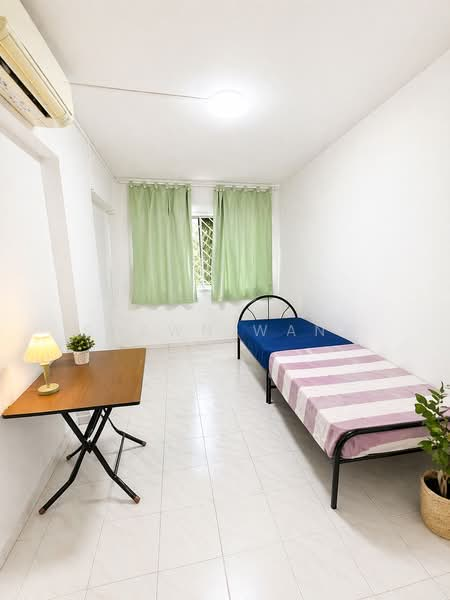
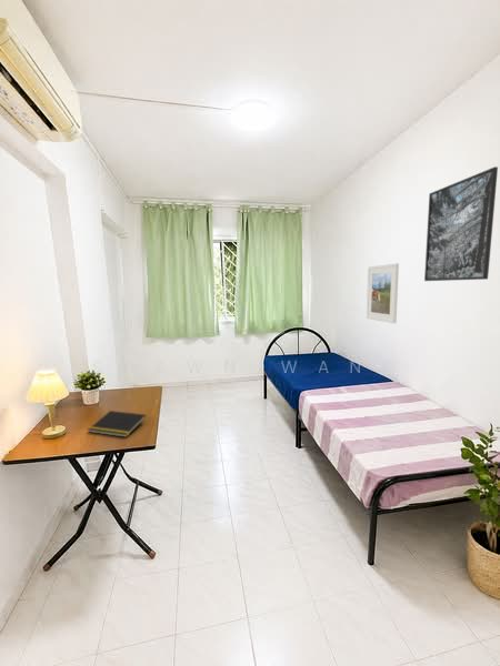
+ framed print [423,165,499,282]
+ notepad [88,410,148,438]
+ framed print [366,262,400,324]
